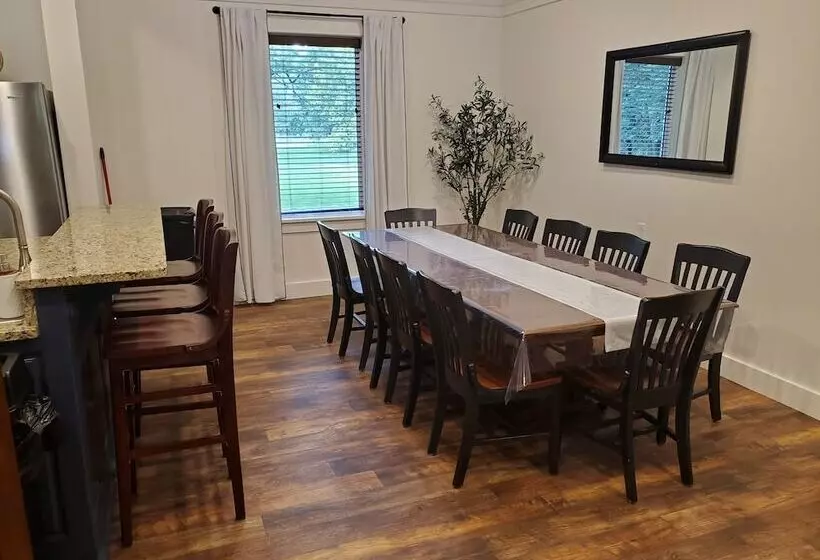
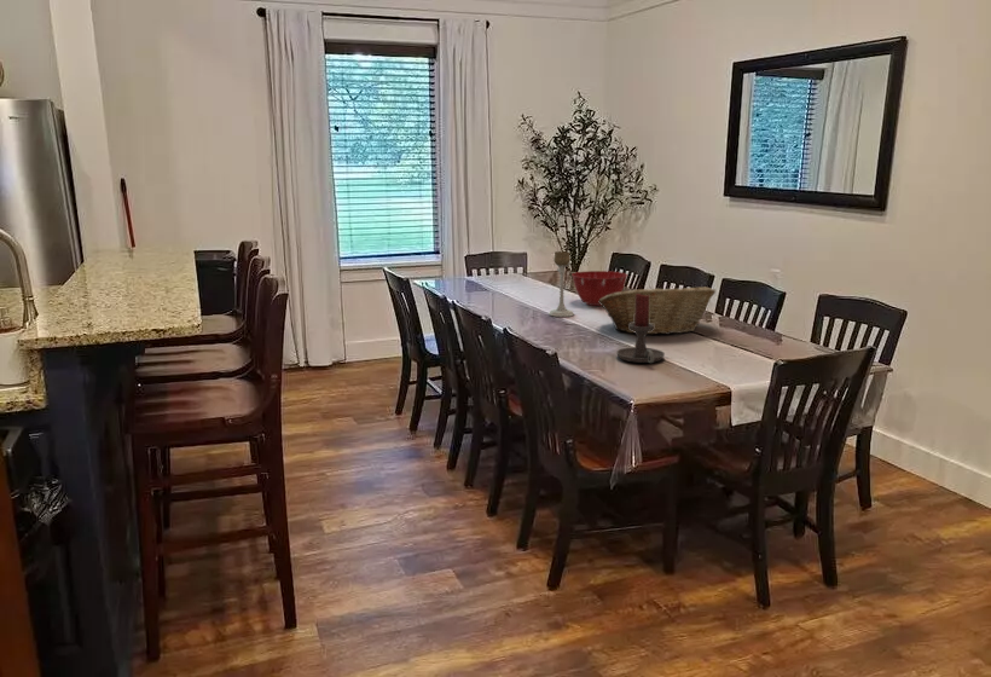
+ fruit basket [598,285,717,336]
+ candle holder [547,250,575,318]
+ mixing bowl [570,270,628,307]
+ candle holder [615,294,666,364]
